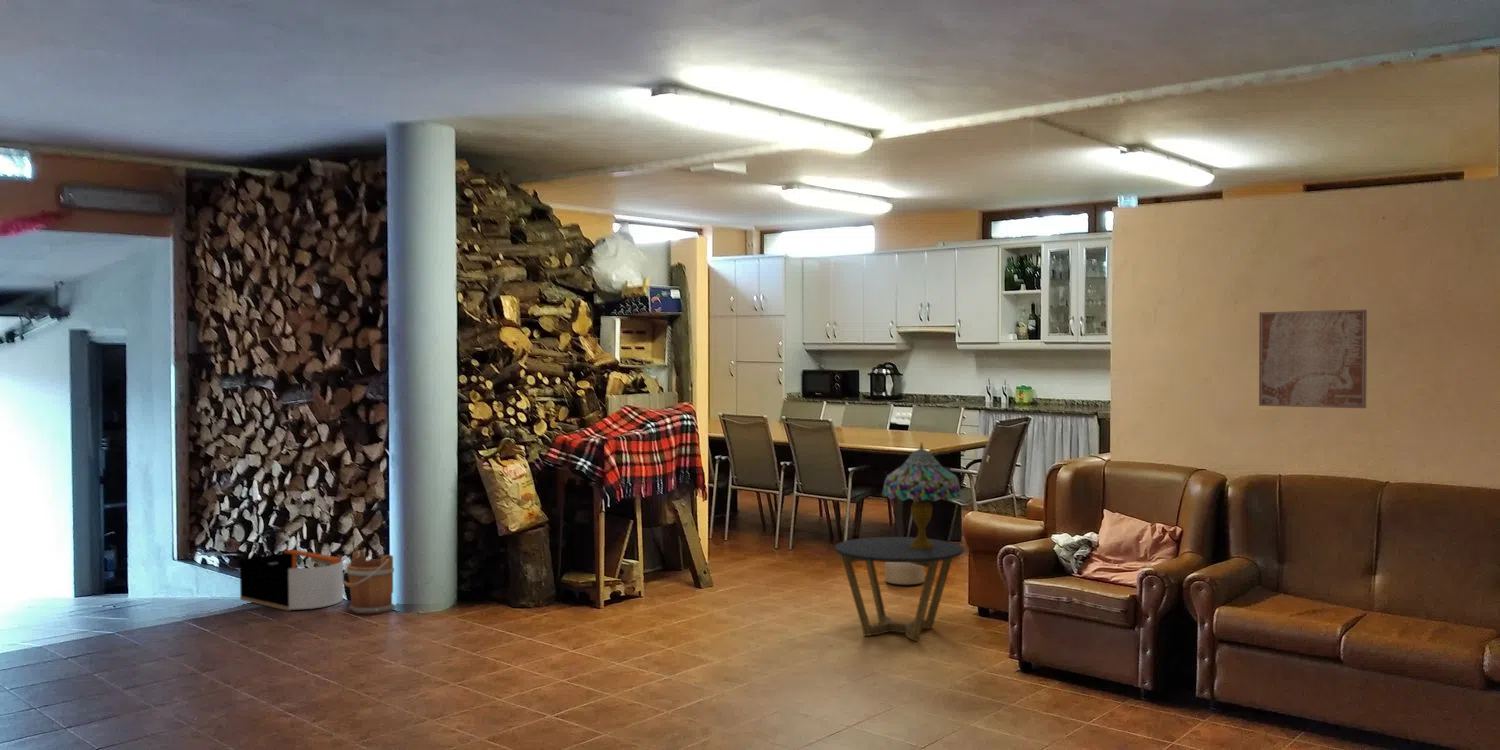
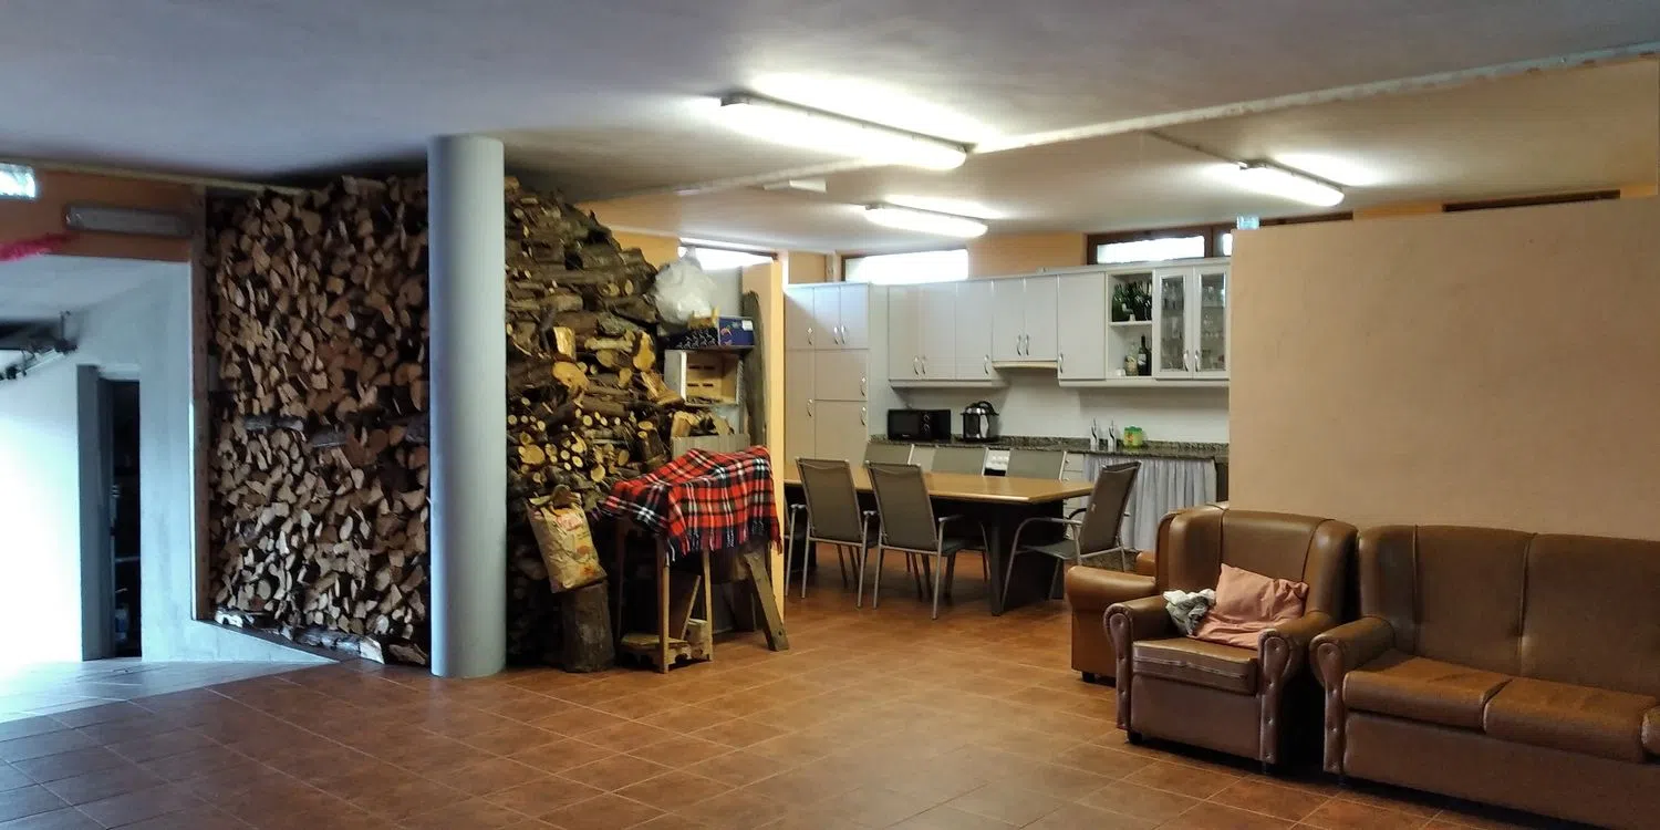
- wall art [1258,309,1368,409]
- planter [884,562,925,587]
- table lamp [881,441,963,549]
- storage bin [239,549,344,612]
- bucket [342,549,397,616]
- side table [834,536,964,642]
